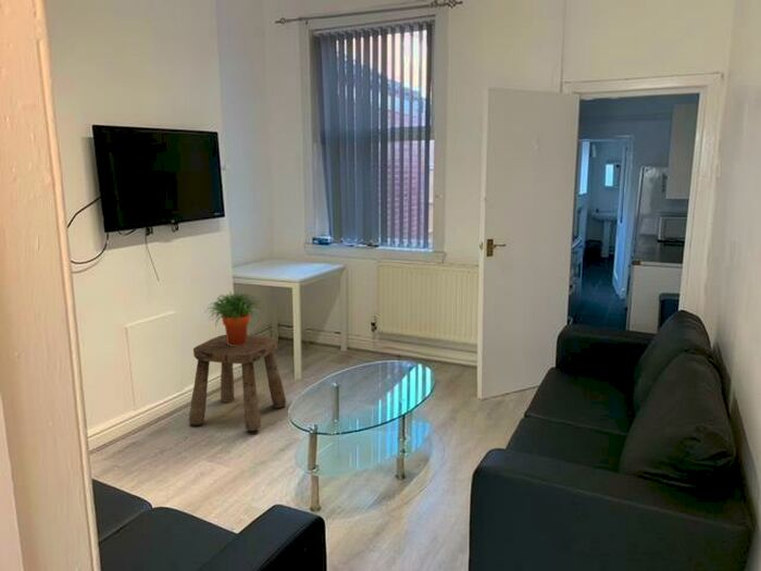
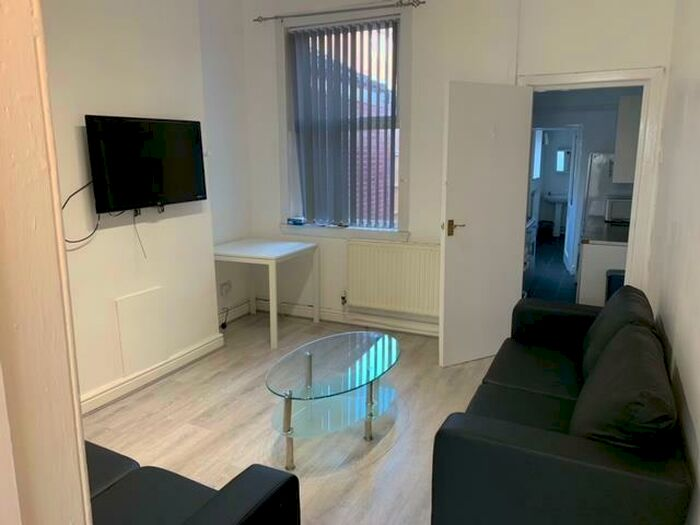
- stool [188,334,287,432]
- potted plant [204,290,266,346]
